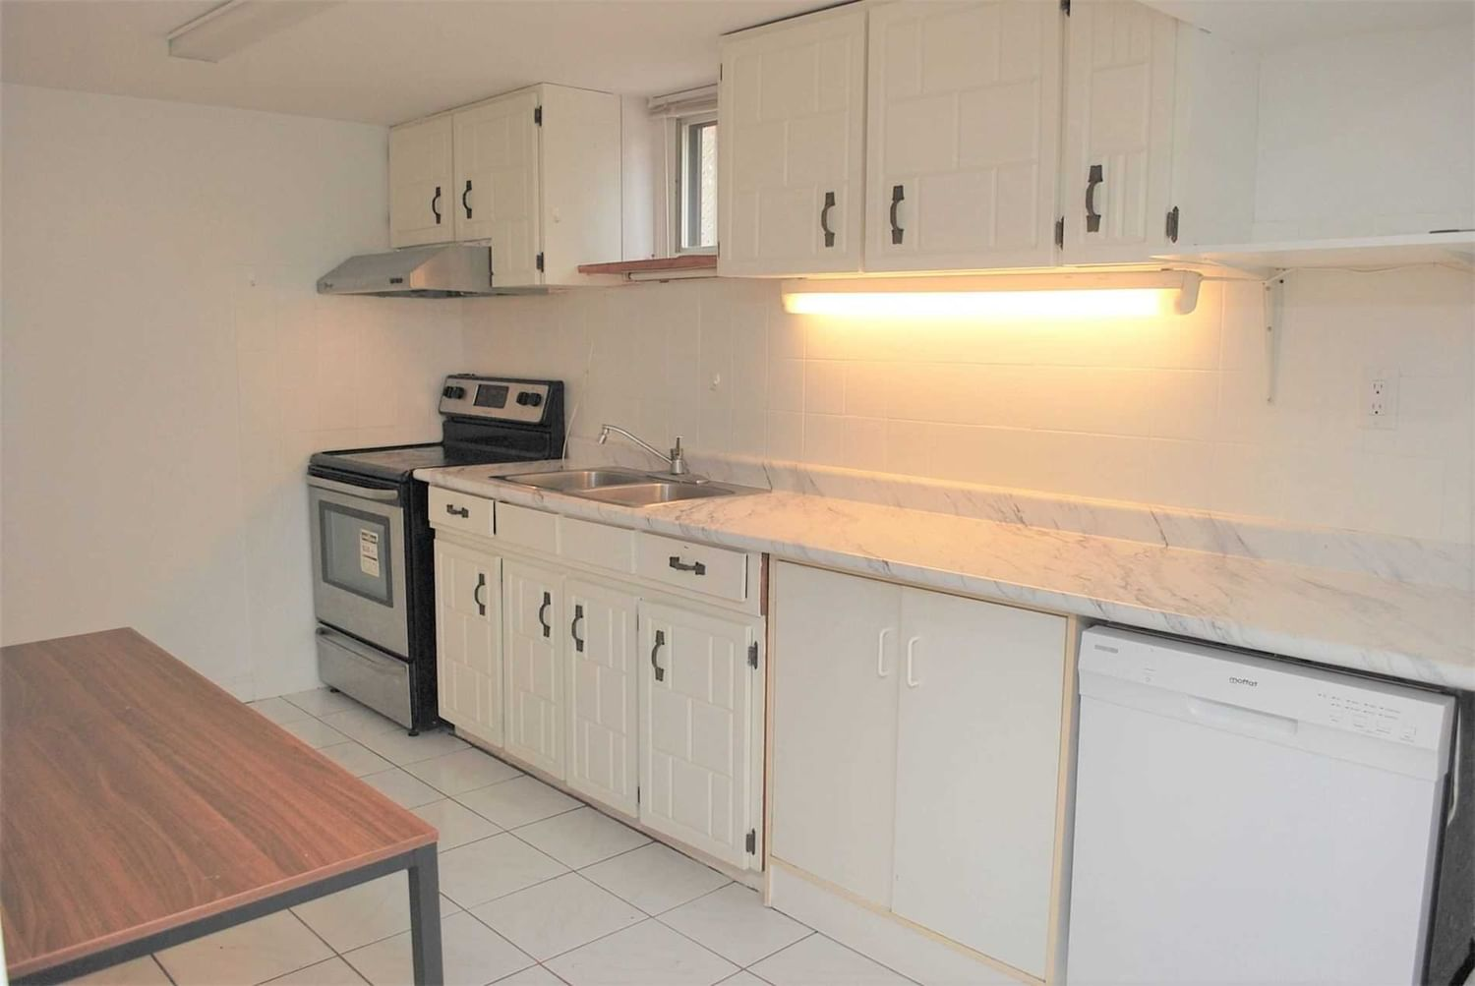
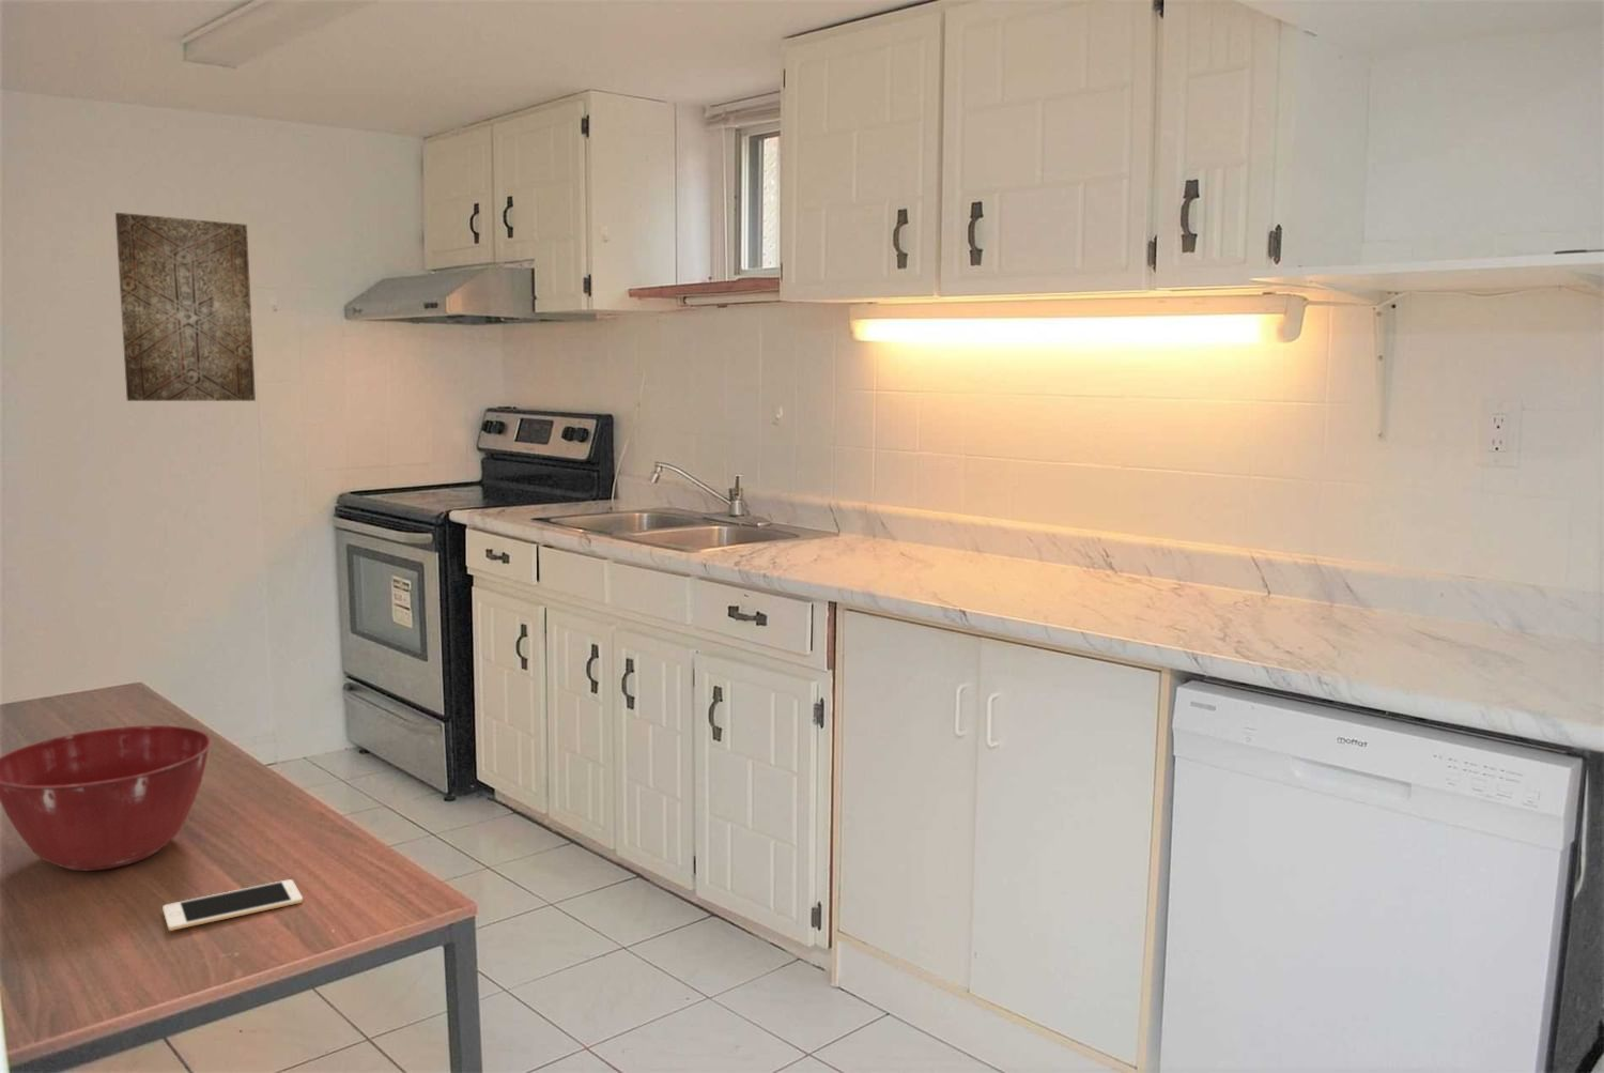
+ wall art [115,212,256,402]
+ cell phone [162,878,304,932]
+ mixing bowl [0,725,213,872]
